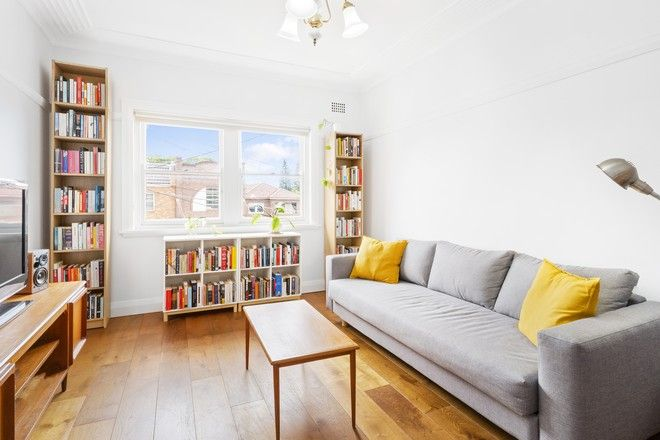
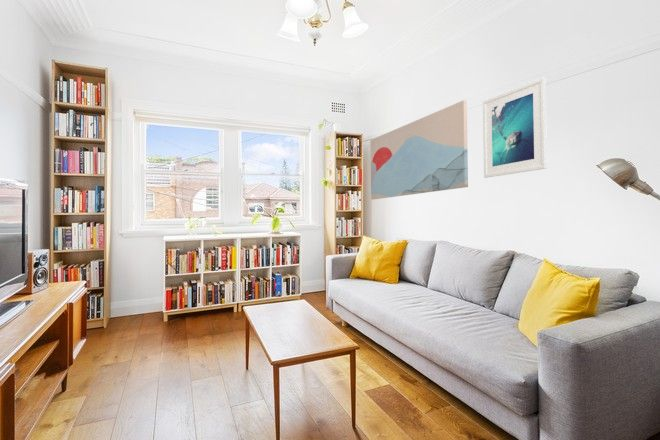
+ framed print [482,77,548,179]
+ wall art [369,99,469,200]
